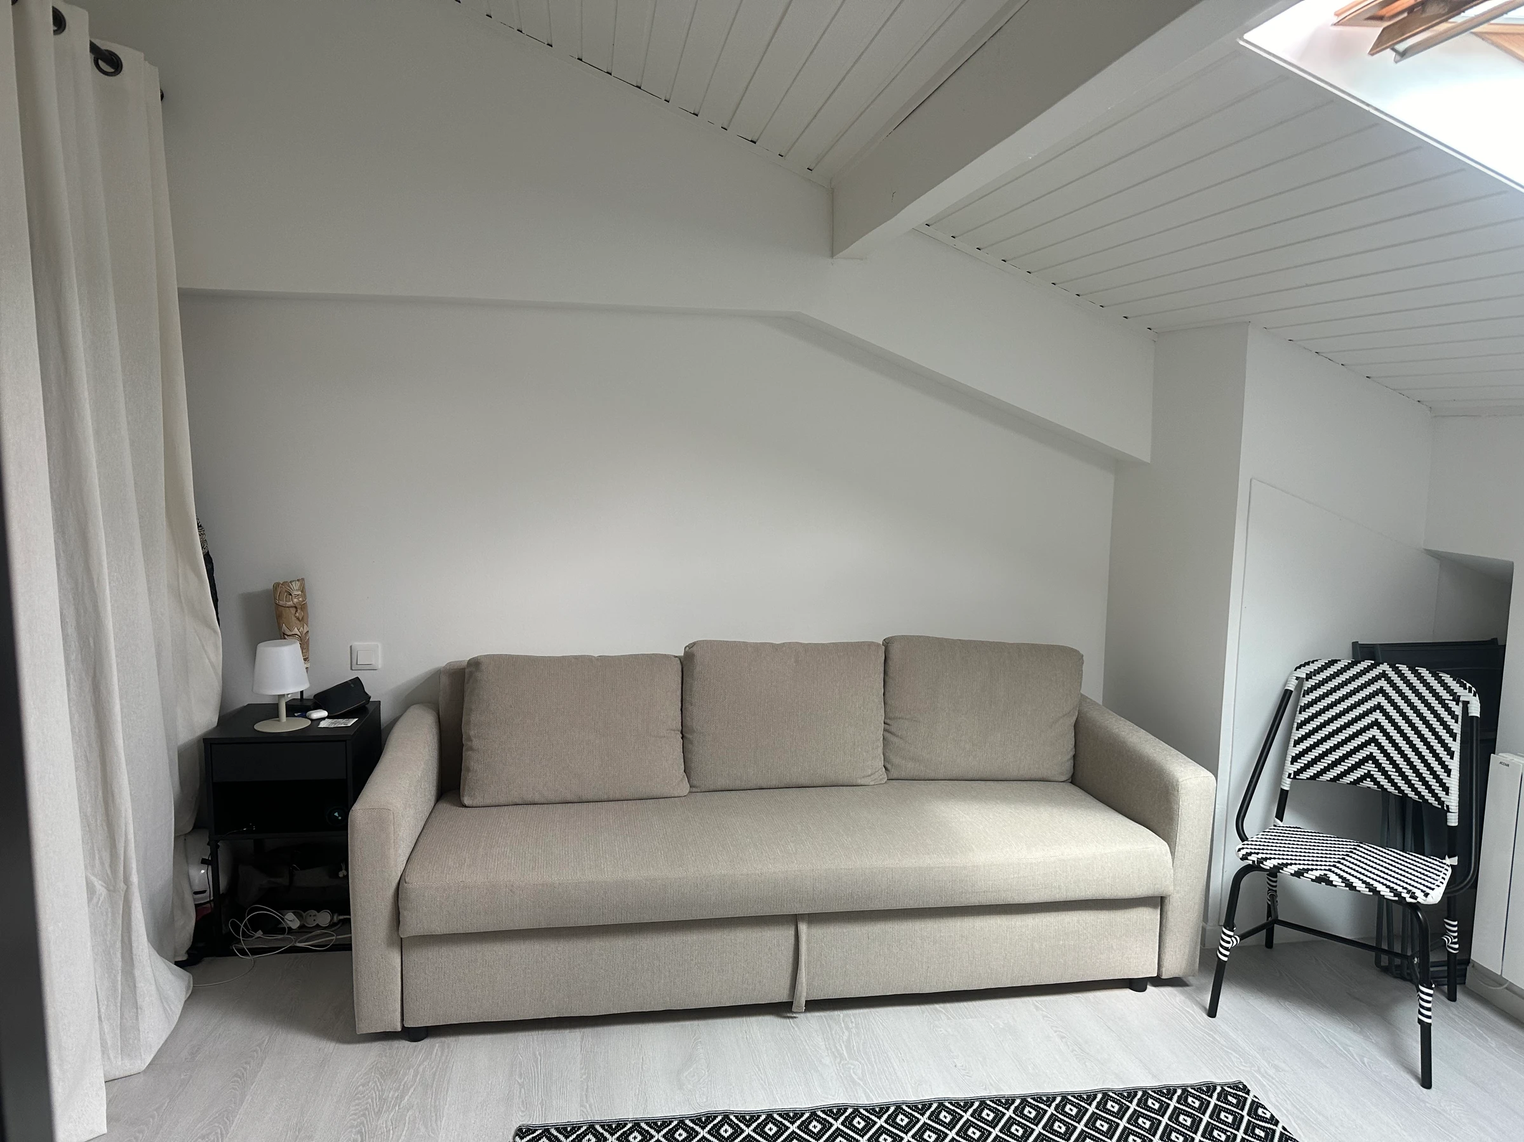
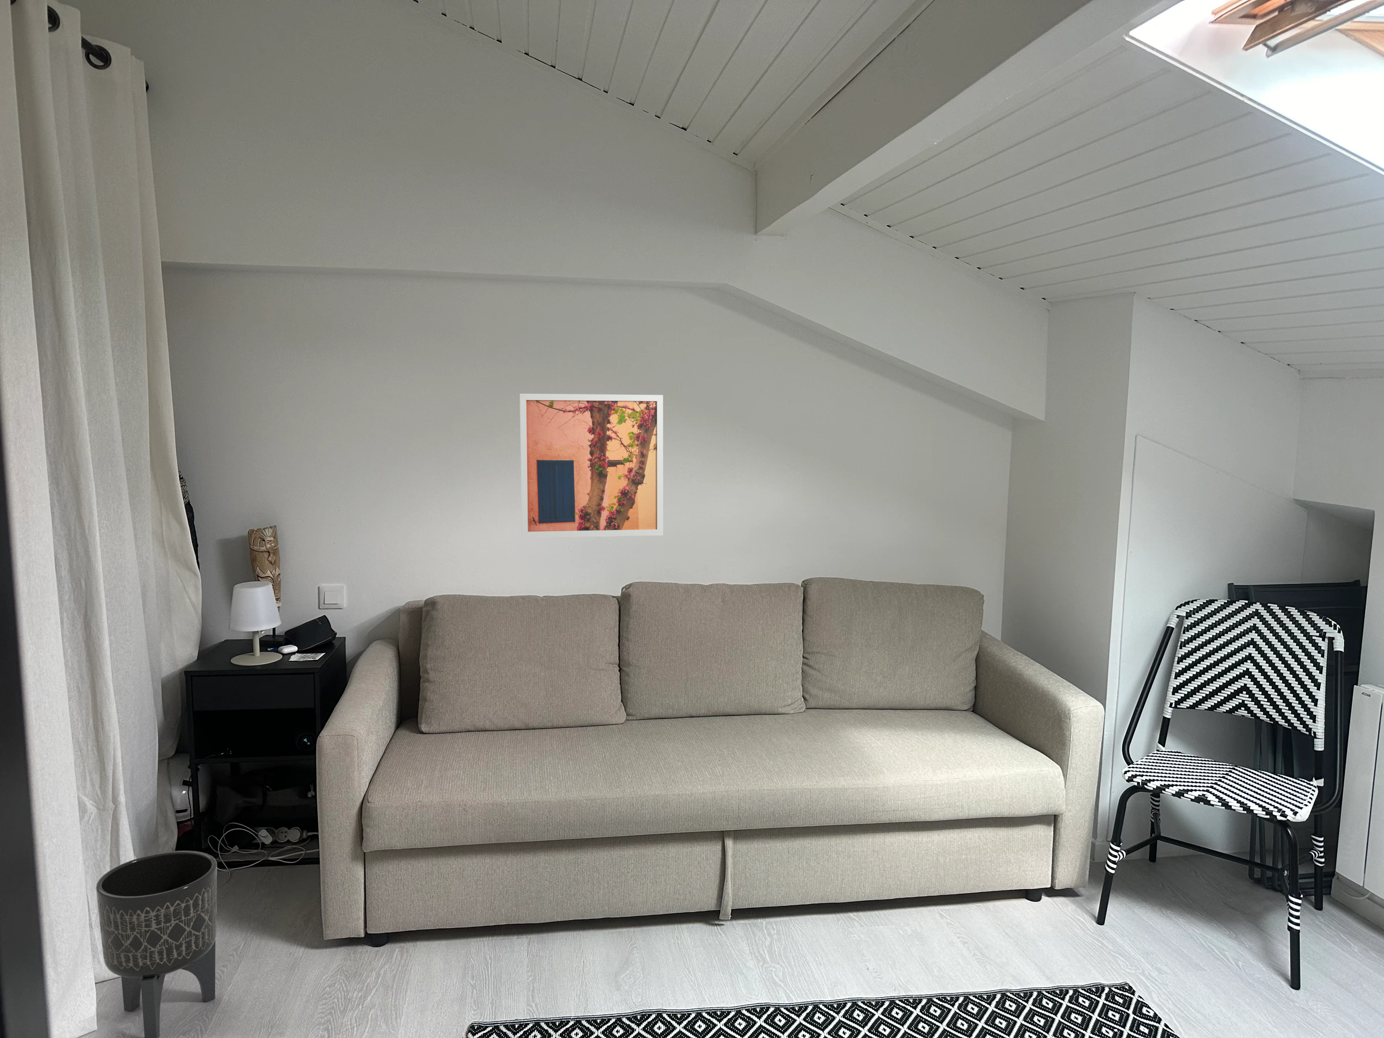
+ planter [95,850,217,1038]
+ wall art [519,394,664,539]
